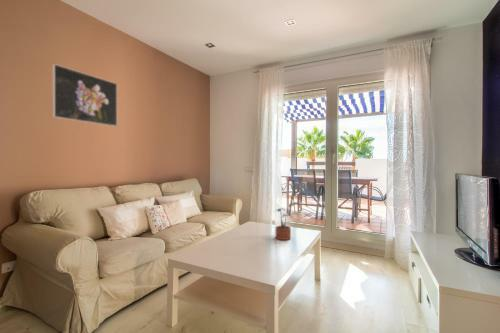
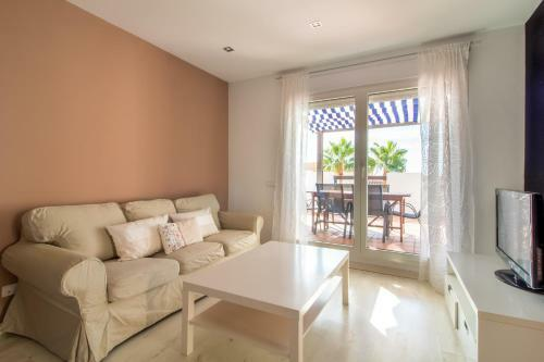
- potted plant [273,207,292,241]
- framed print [51,63,118,128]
